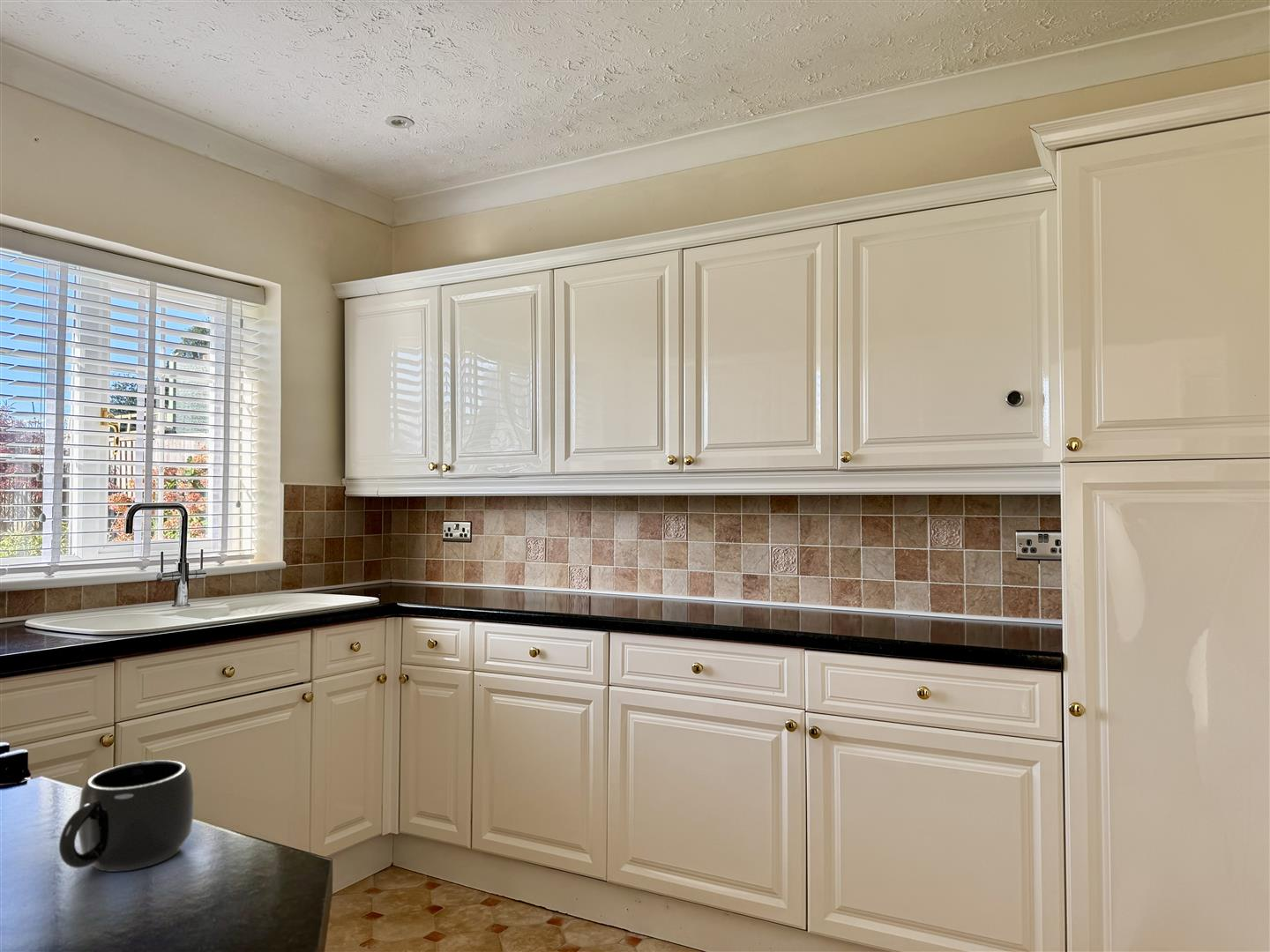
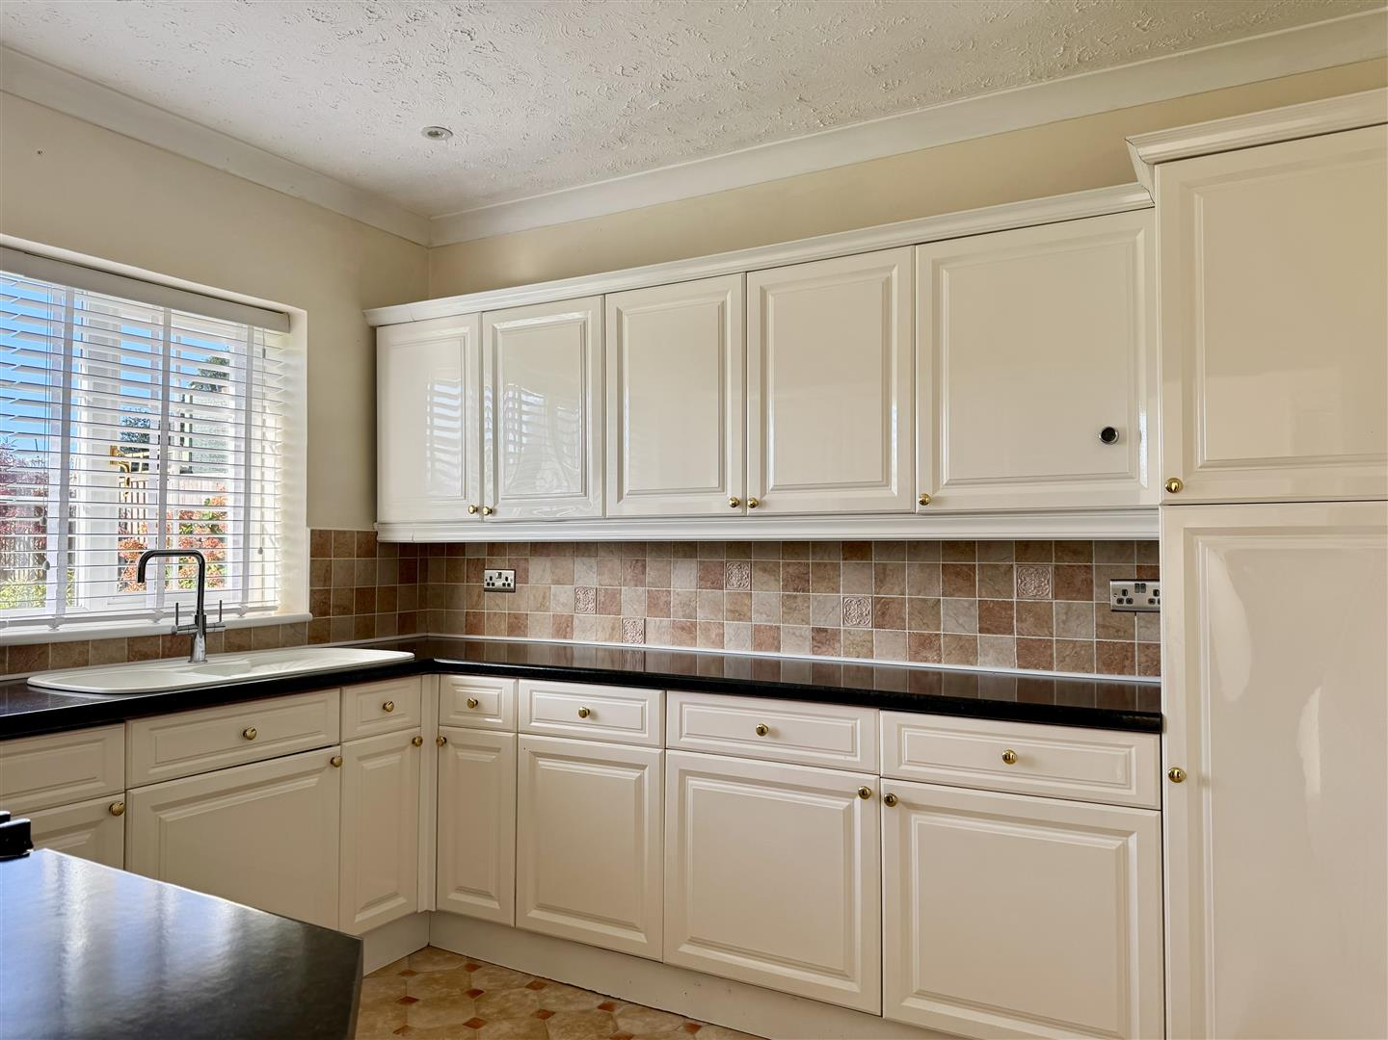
- mug [58,759,195,873]
